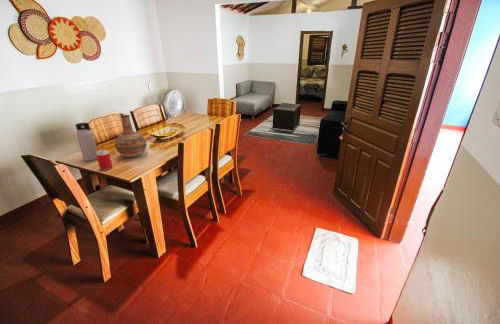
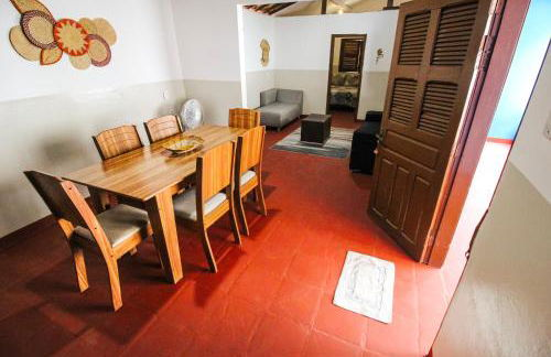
- beverage can [96,149,113,171]
- vase [114,114,148,158]
- water bottle [75,122,98,162]
